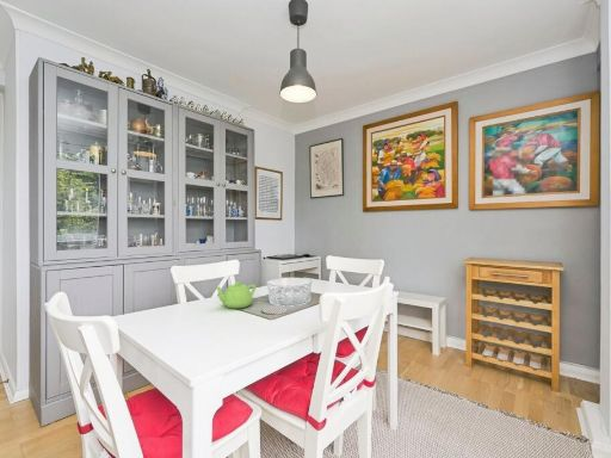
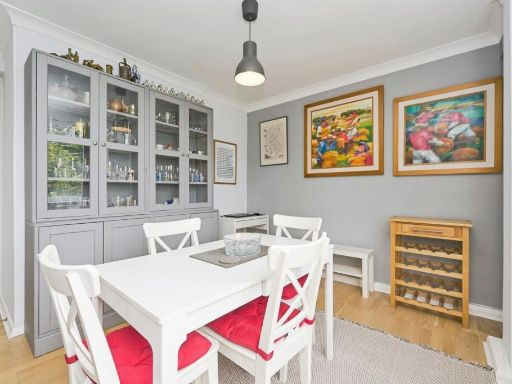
- teapot [214,280,258,309]
